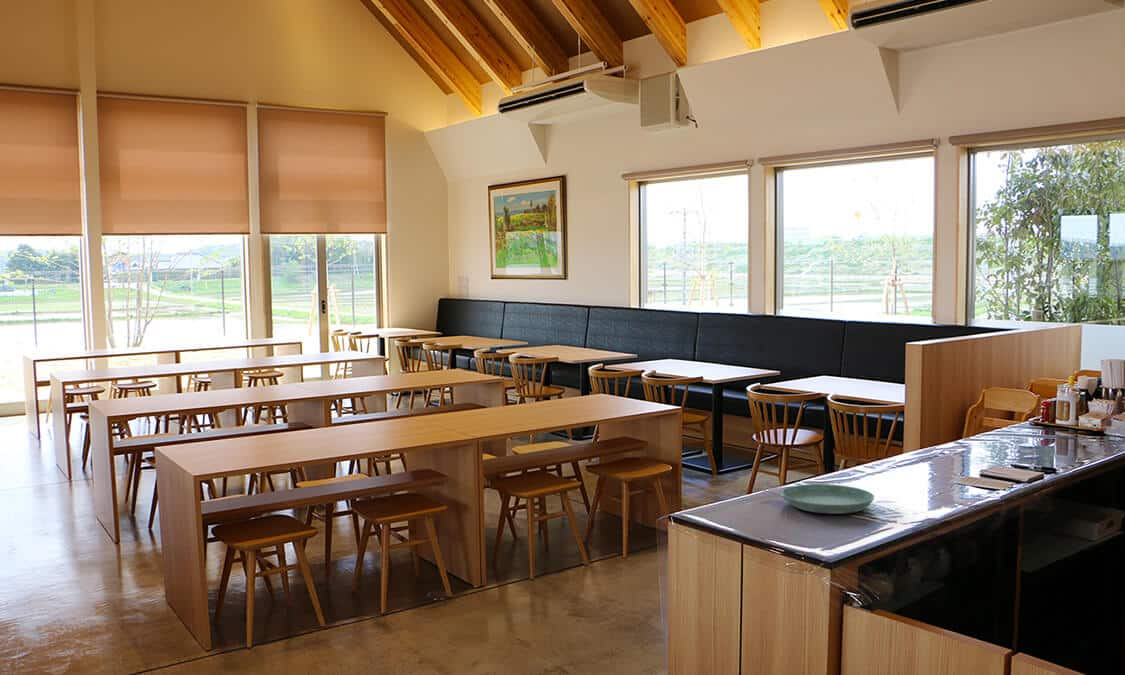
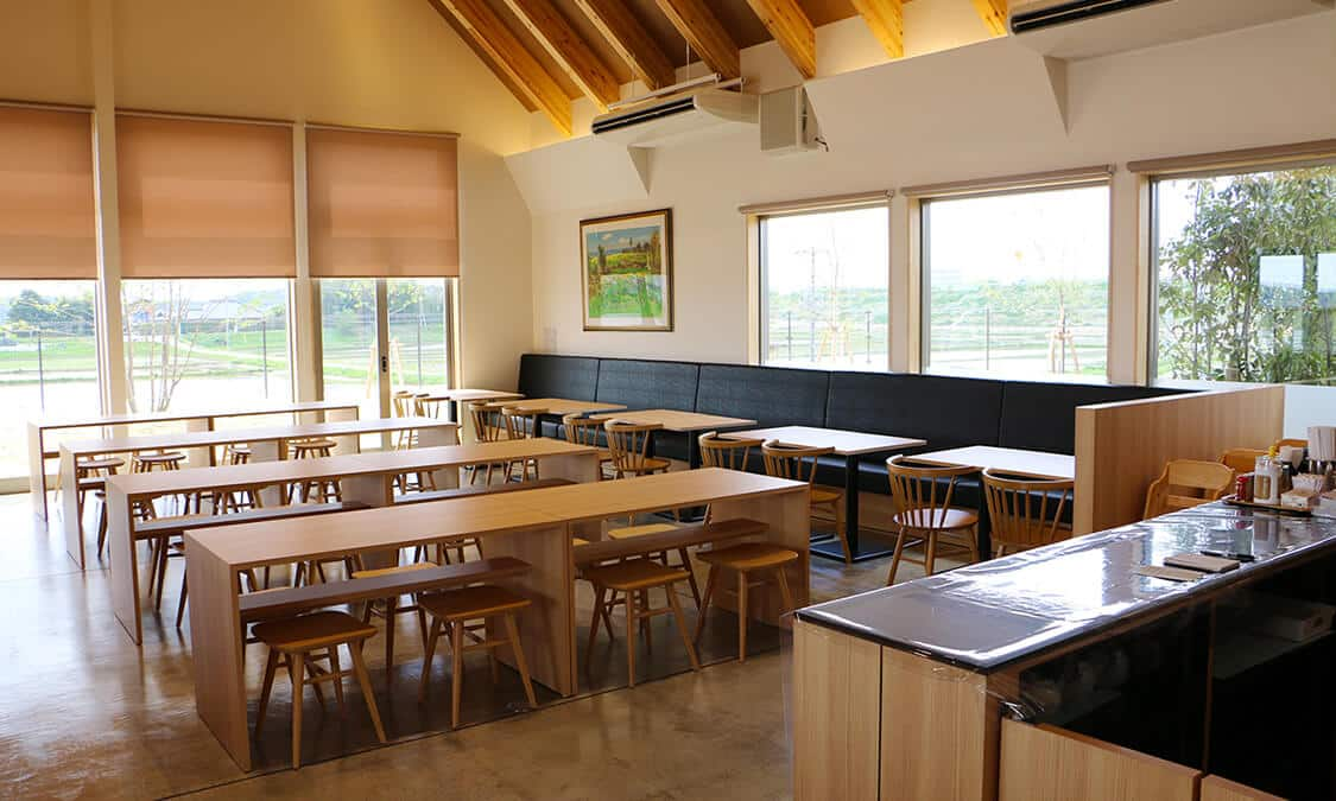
- saucer [781,483,875,515]
